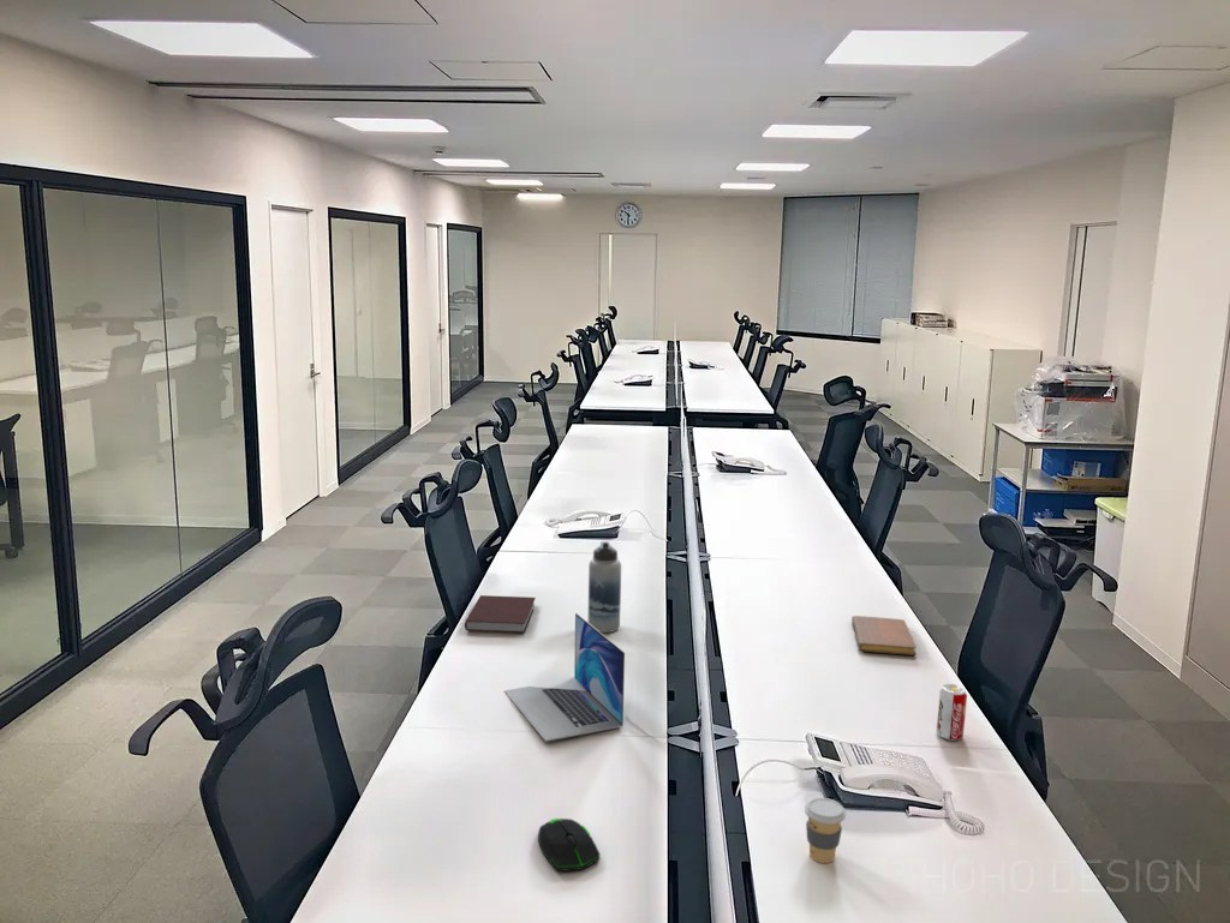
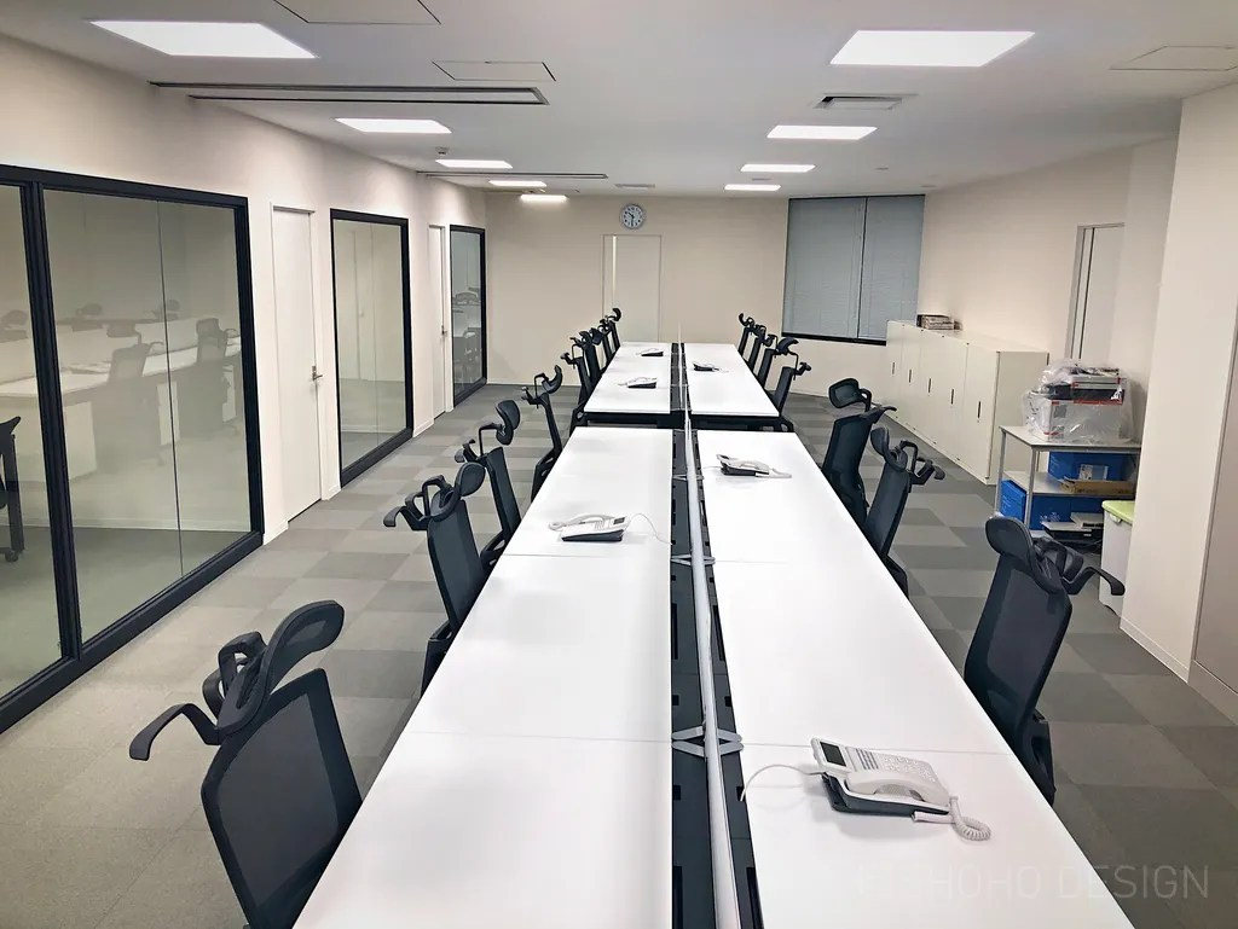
- laptop [503,612,626,743]
- beverage can [936,683,968,742]
- notebook [850,615,918,657]
- coffee cup [804,797,847,864]
- notebook [464,594,537,634]
- water bottle [587,540,622,634]
- computer mouse [537,817,601,873]
